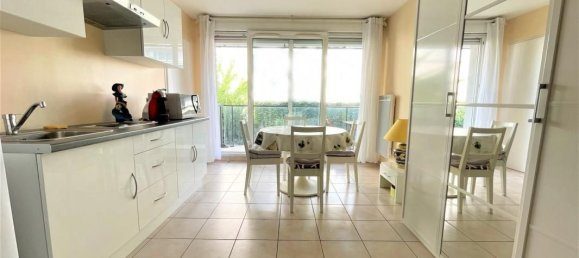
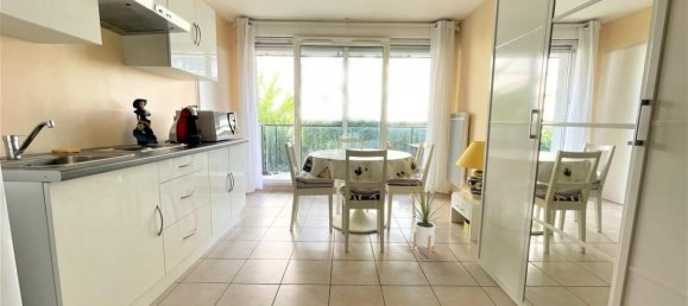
+ house plant [405,178,447,259]
